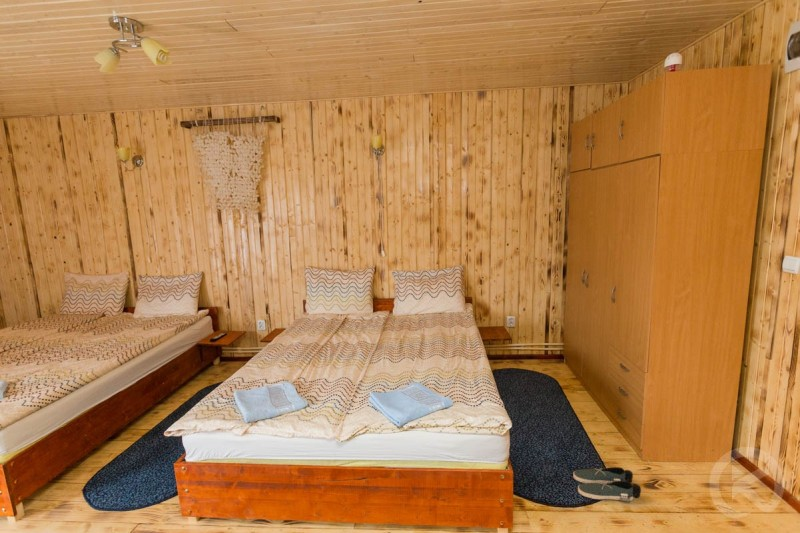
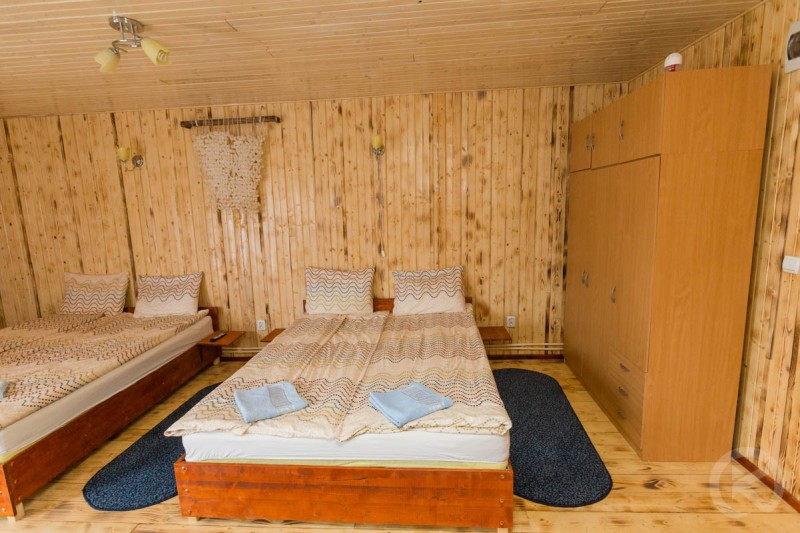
- shoe [572,466,642,503]
